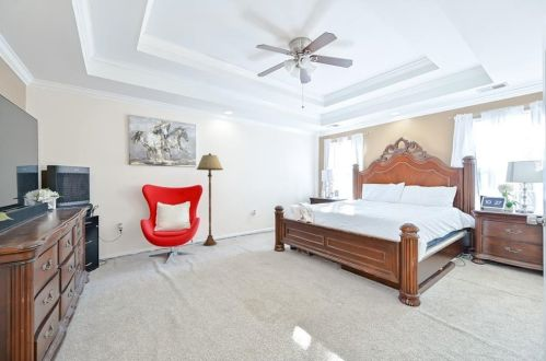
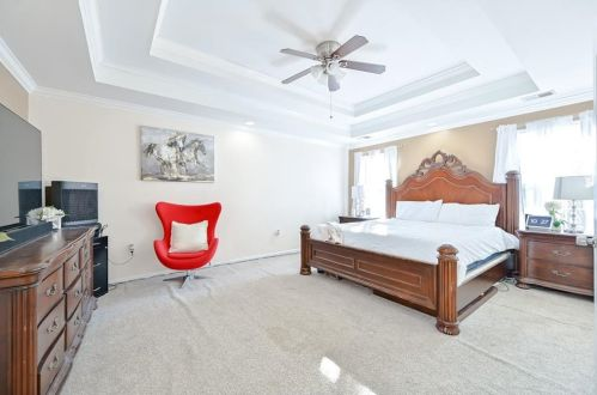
- floor lamp [196,152,224,247]
